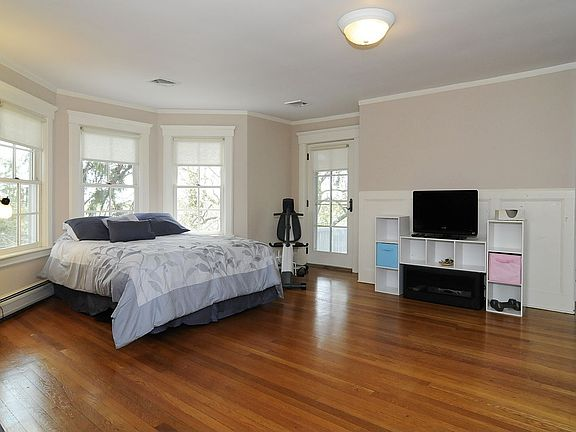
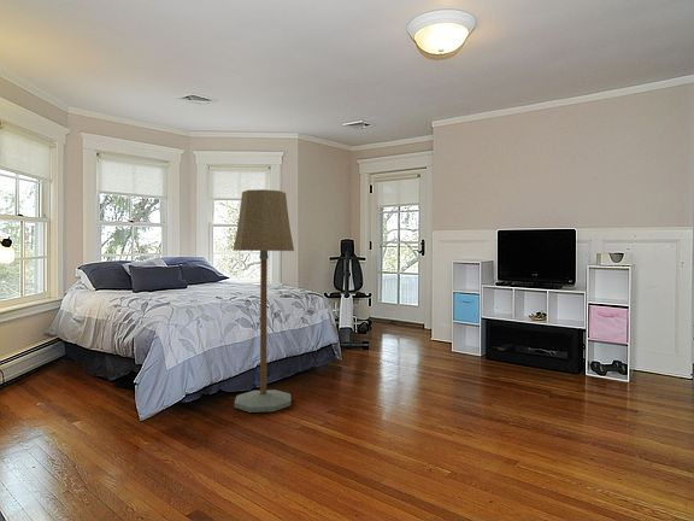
+ floor lamp [233,188,295,414]
